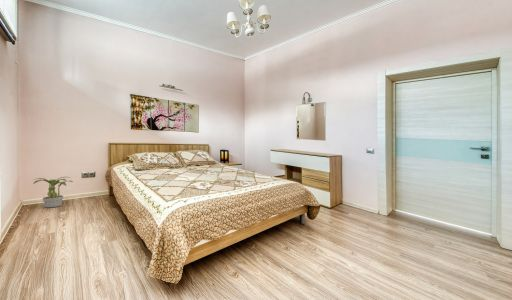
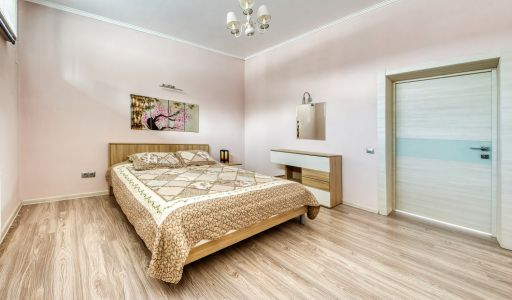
- potted plant [32,176,74,208]
